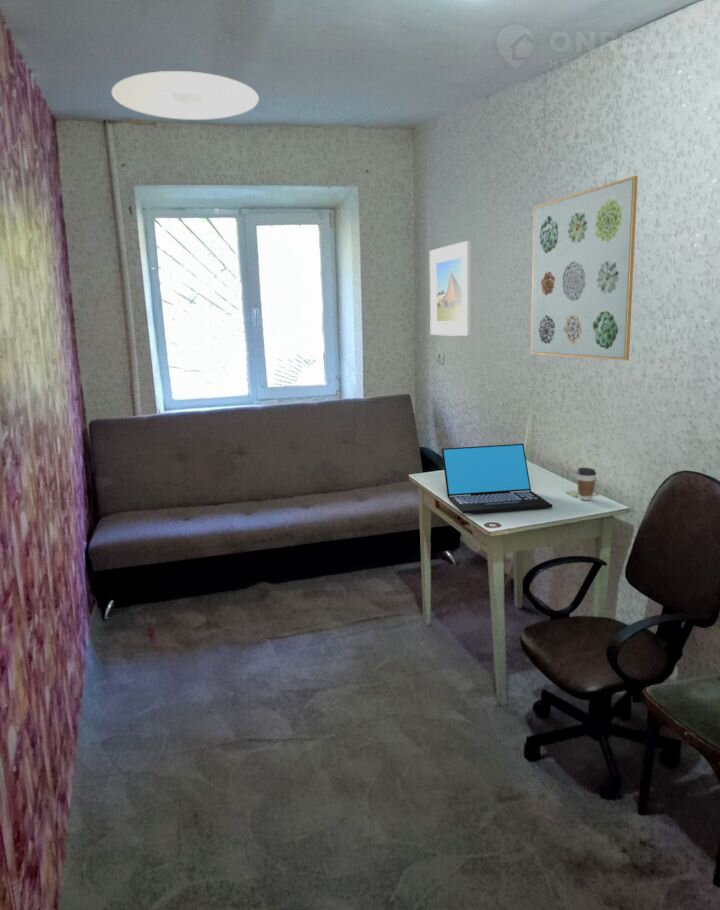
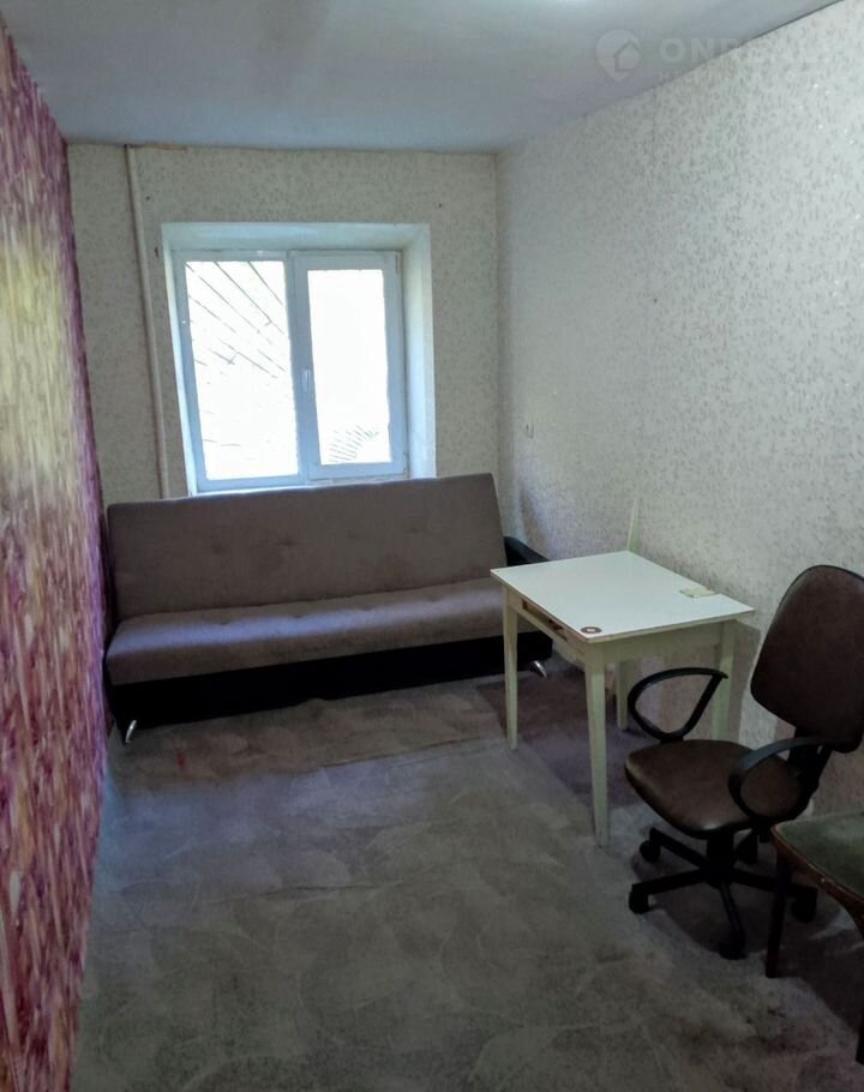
- coffee cup [576,467,597,501]
- ceiling light [111,70,260,121]
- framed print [429,240,472,337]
- laptop [441,443,553,515]
- wall art [530,175,639,362]
